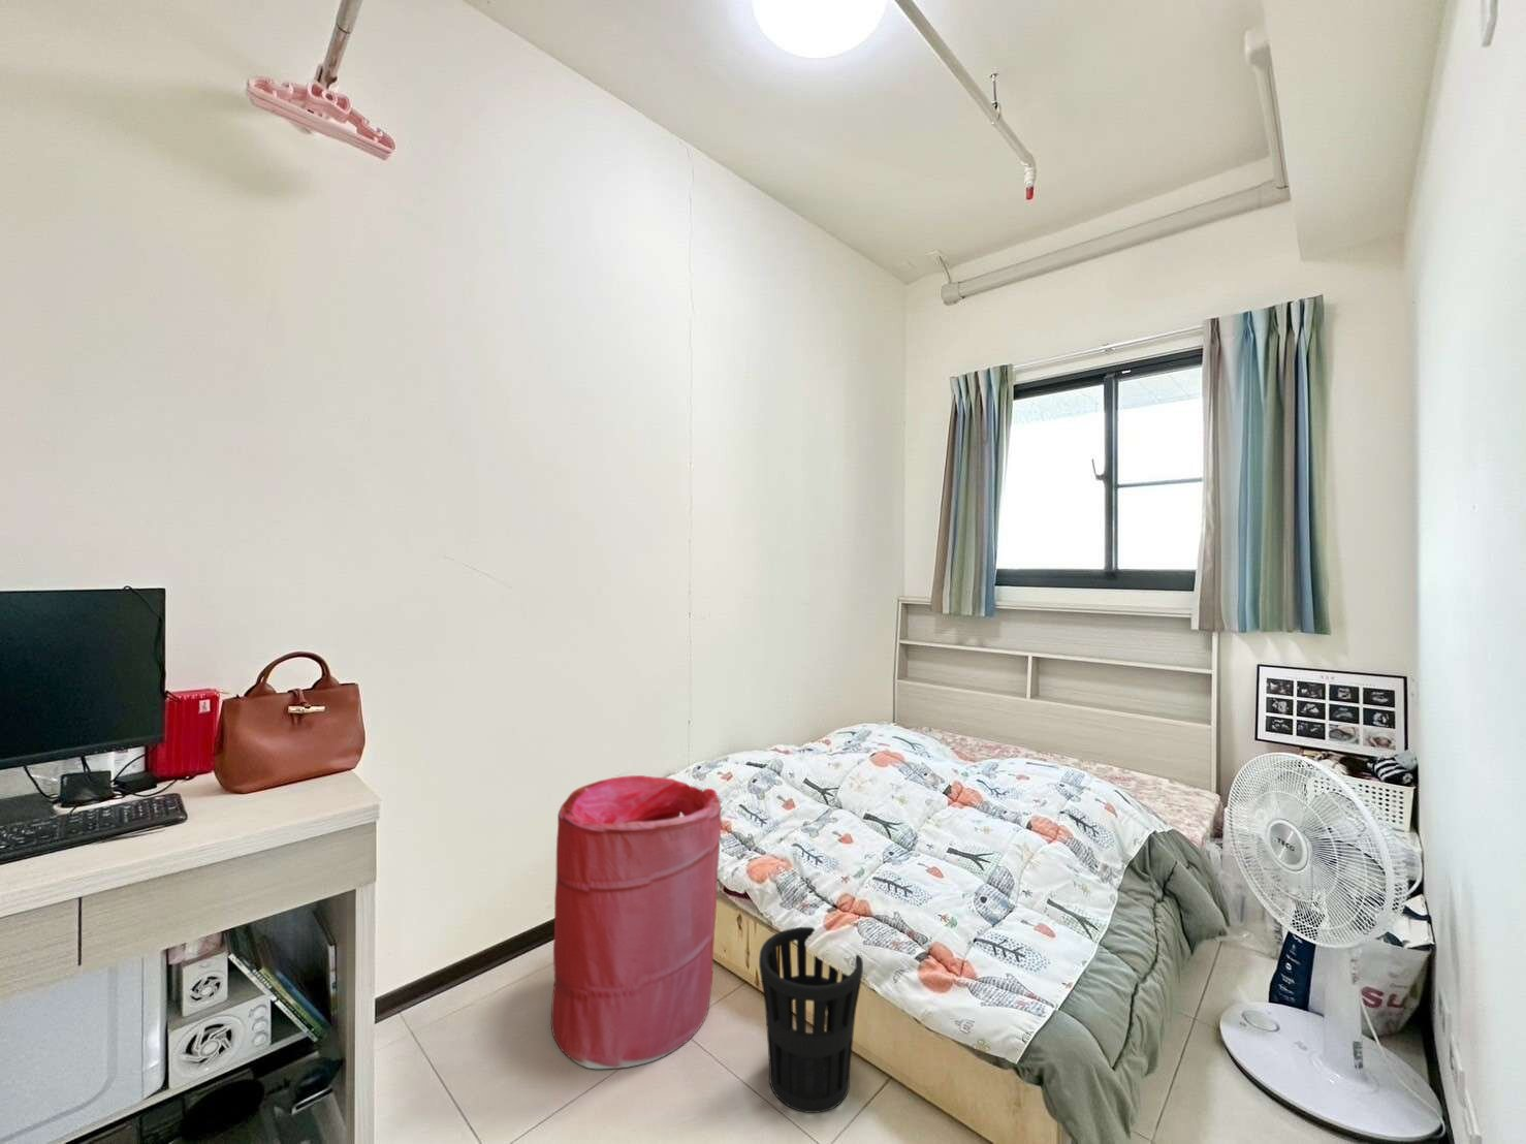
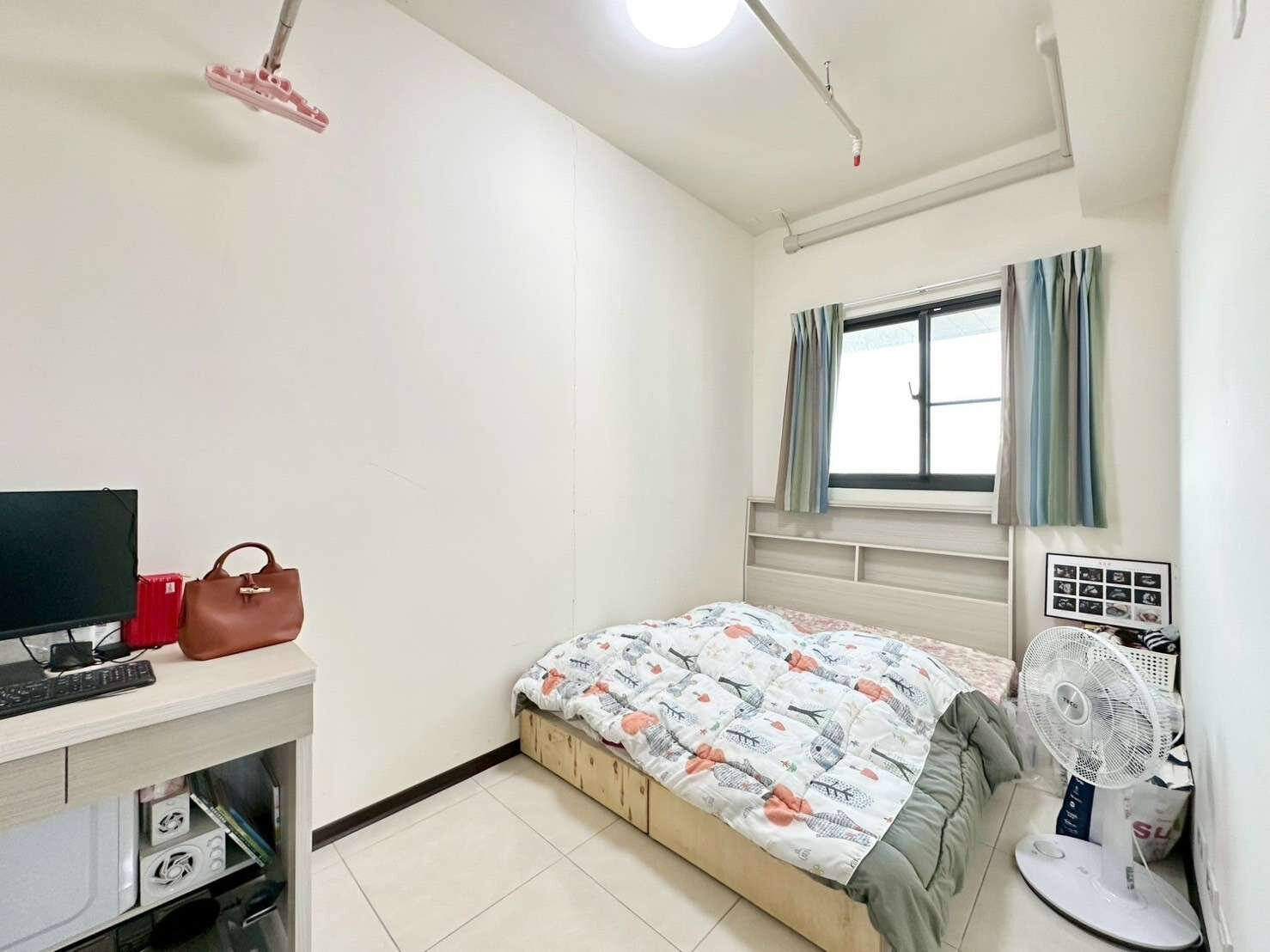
- laundry hamper [550,774,722,1069]
- wastebasket [758,926,864,1114]
